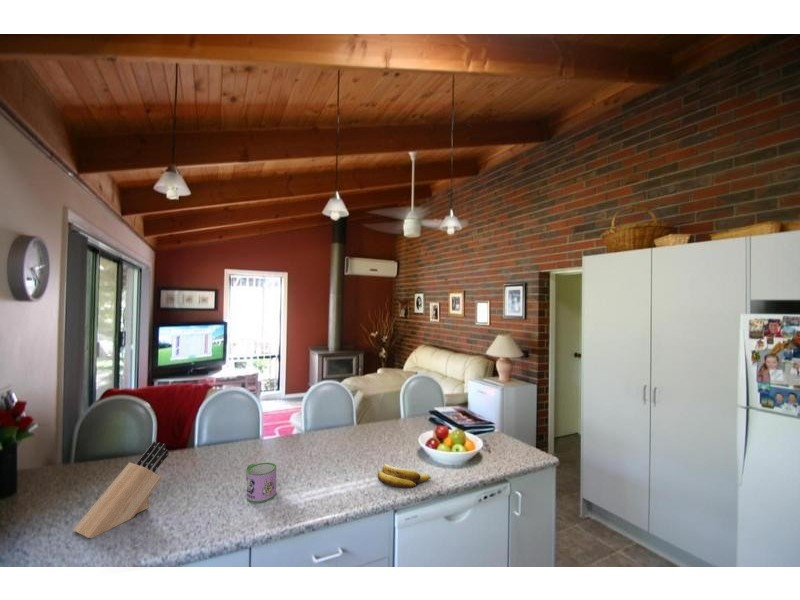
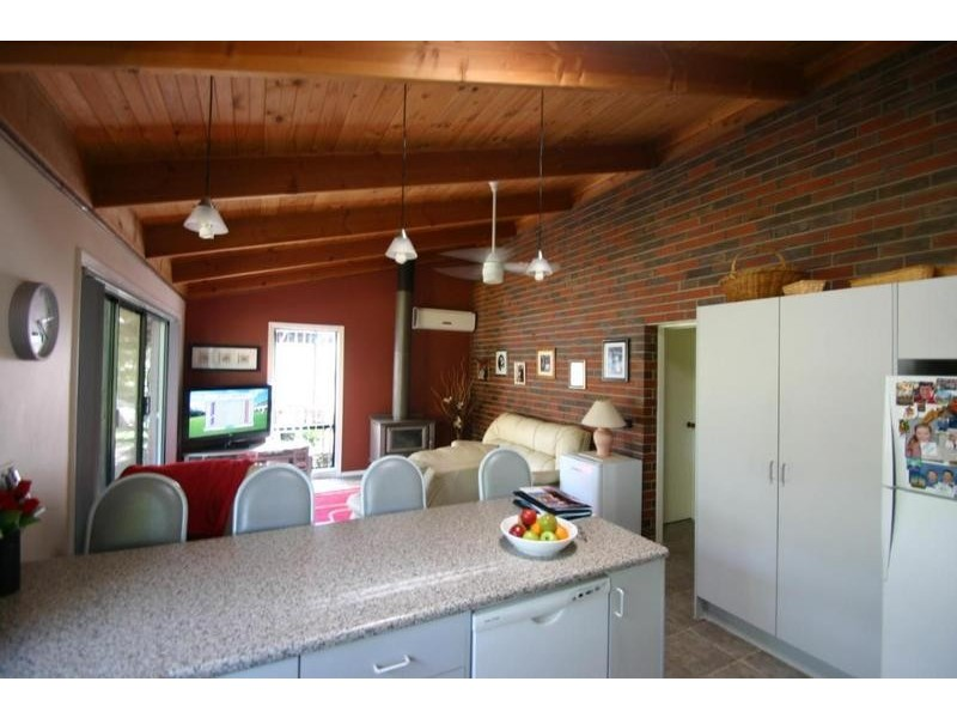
- banana [377,463,432,489]
- mug [245,462,277,504]
- knife block [72,440,170,539]
